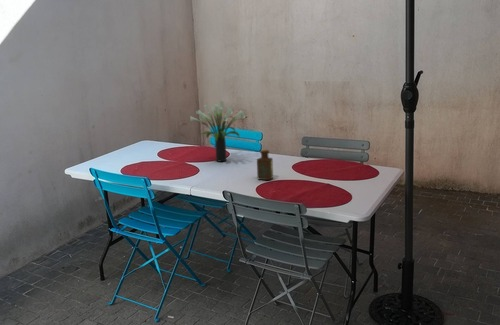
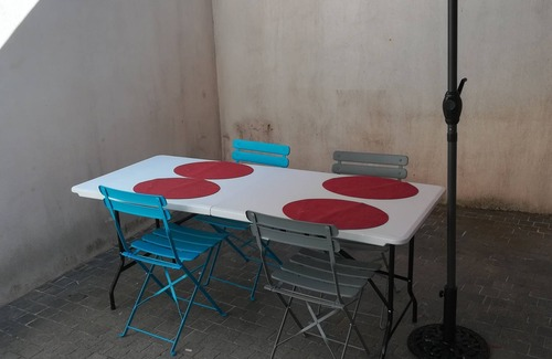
- potted plant [189,100,246,163]
- bottle [256,148,274,181]
